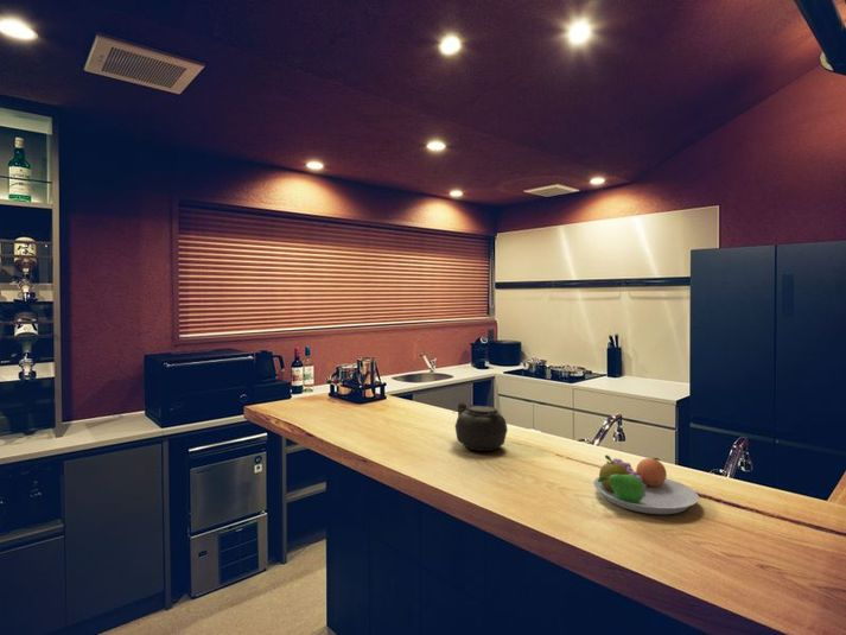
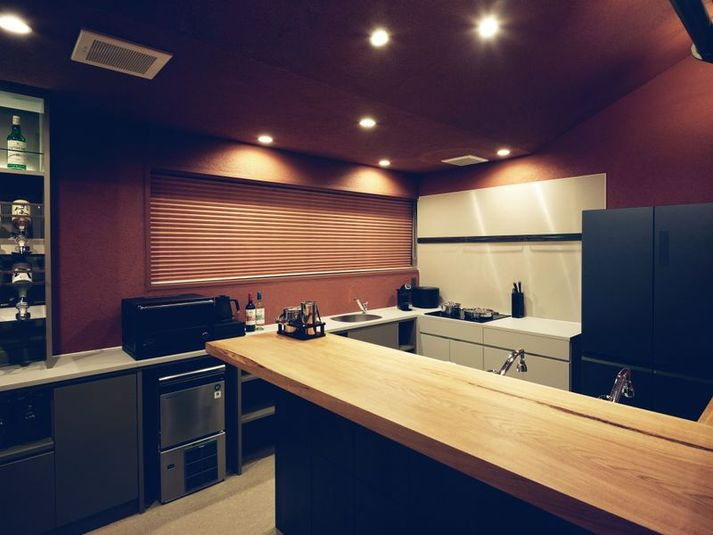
- fruit bowl [592,453,700,515]
- teapot [451,401,509,452]
